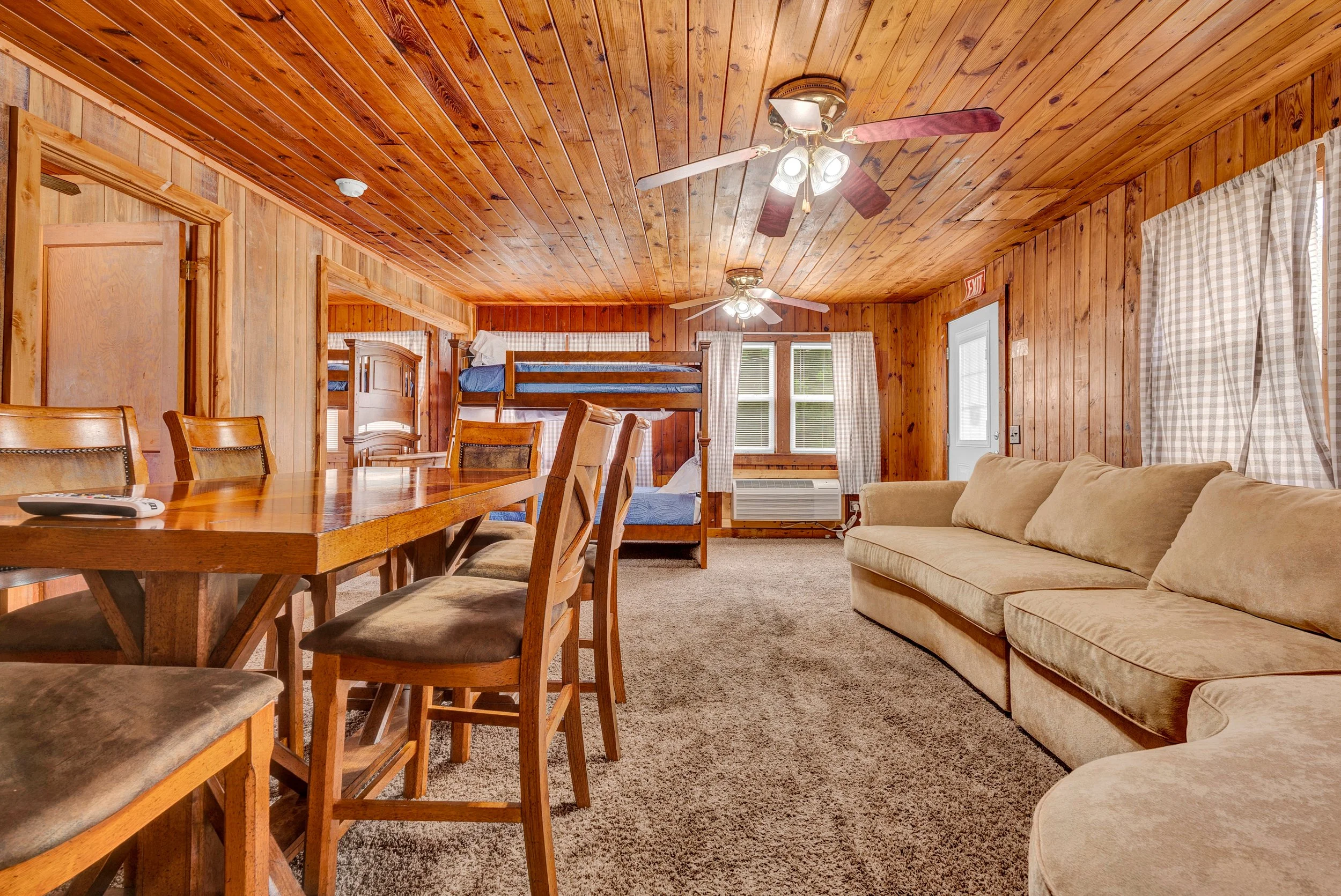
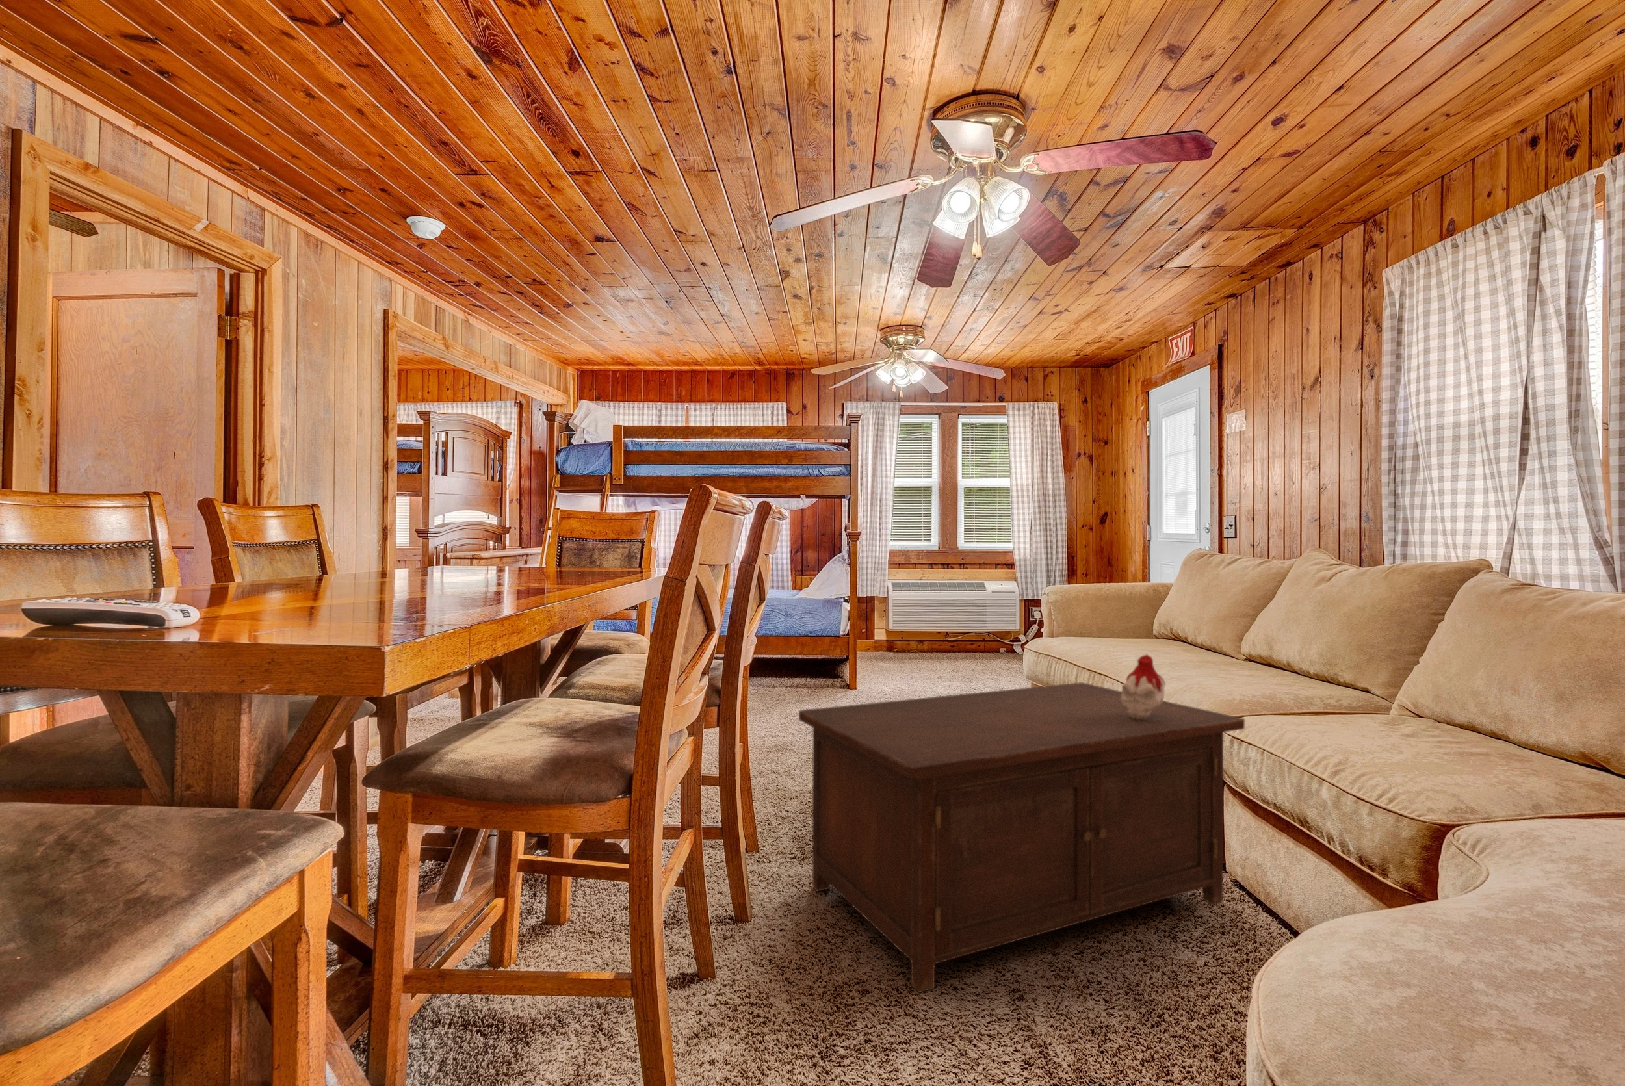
+ cabinet [799,681,1246,994]
+ candle [1121,653,1166,720]
